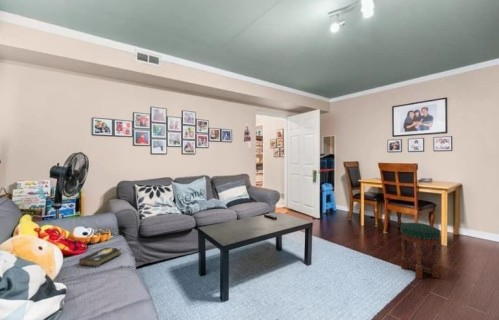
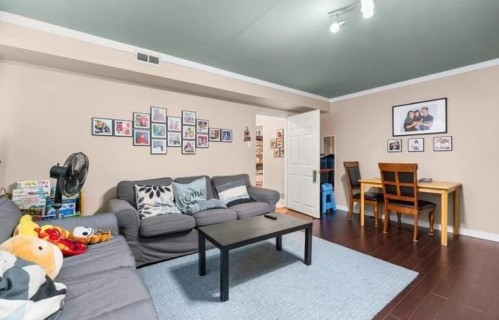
- hardback book [78,247,123,268]
- stool [400,222,441,280]
